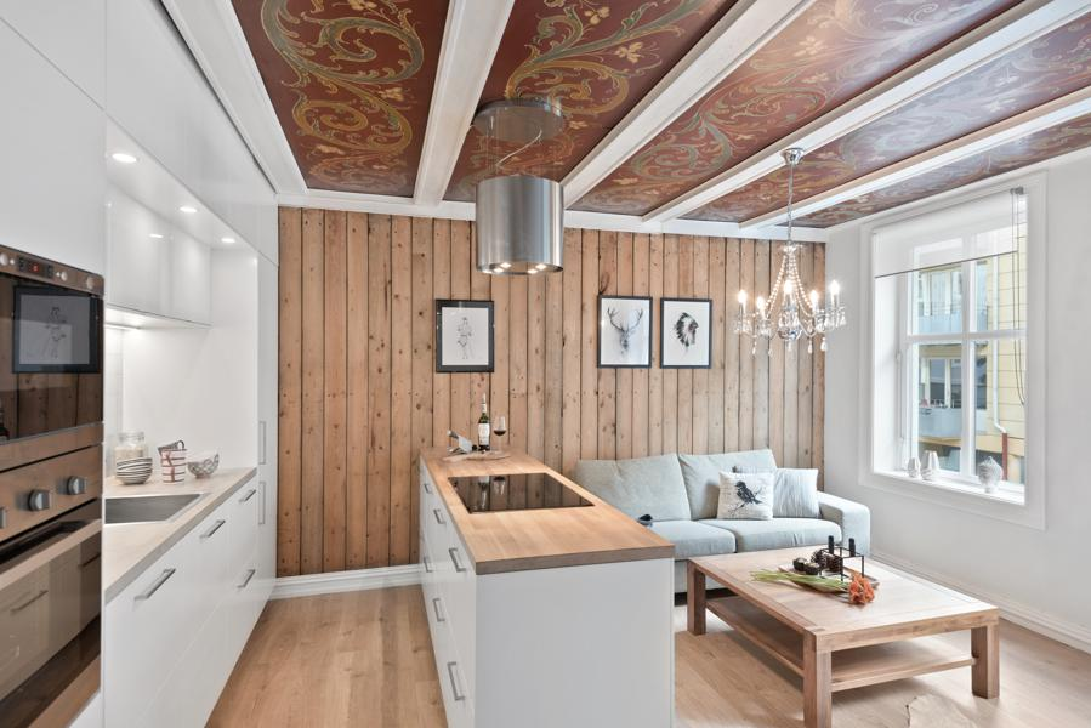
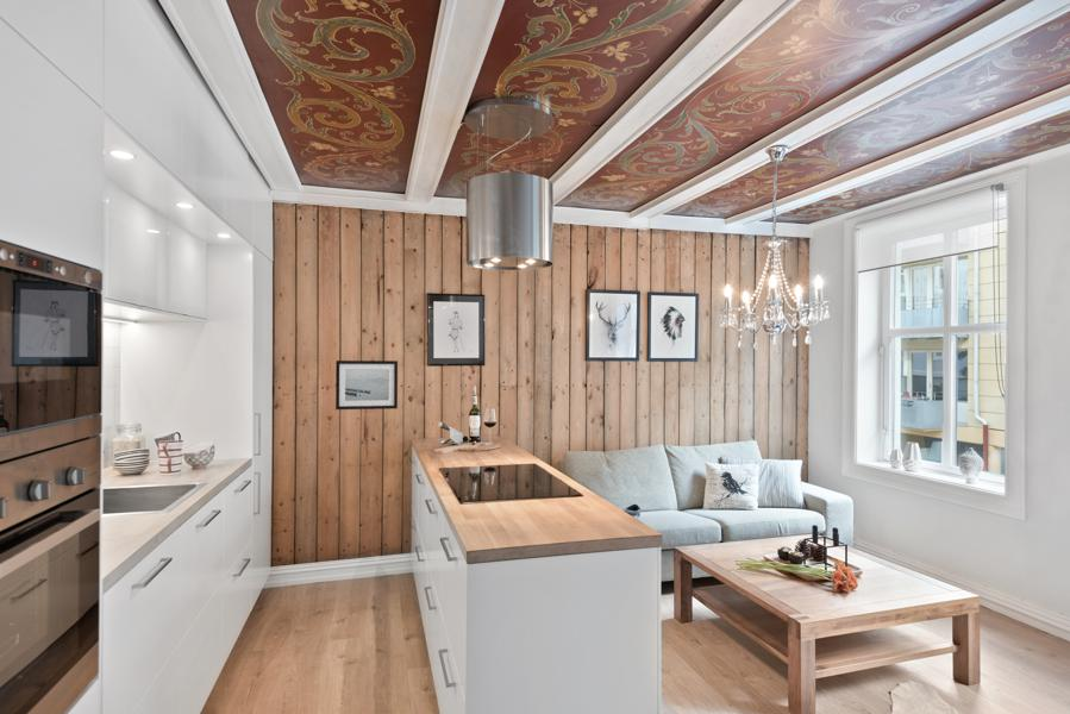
+ wall art [334,359,399,411]
